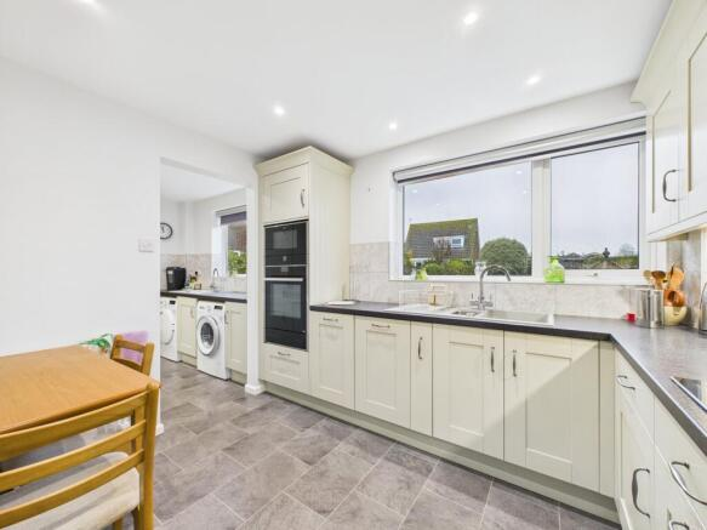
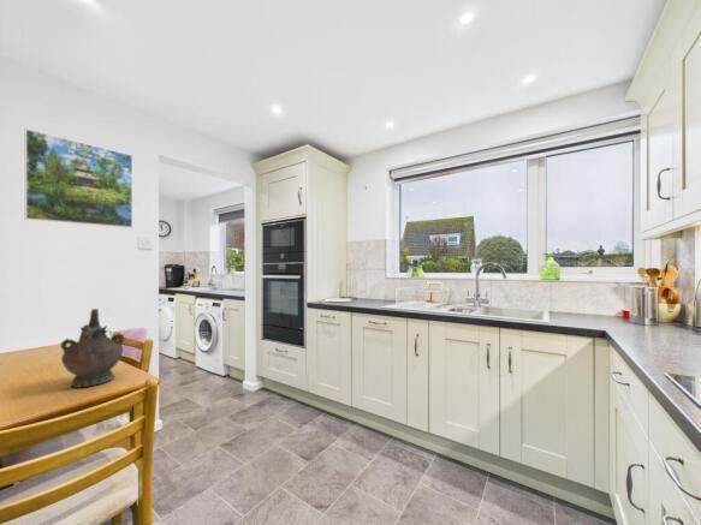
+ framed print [24,127,133,229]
+ ceremonial vessel [59,308,125,389]
